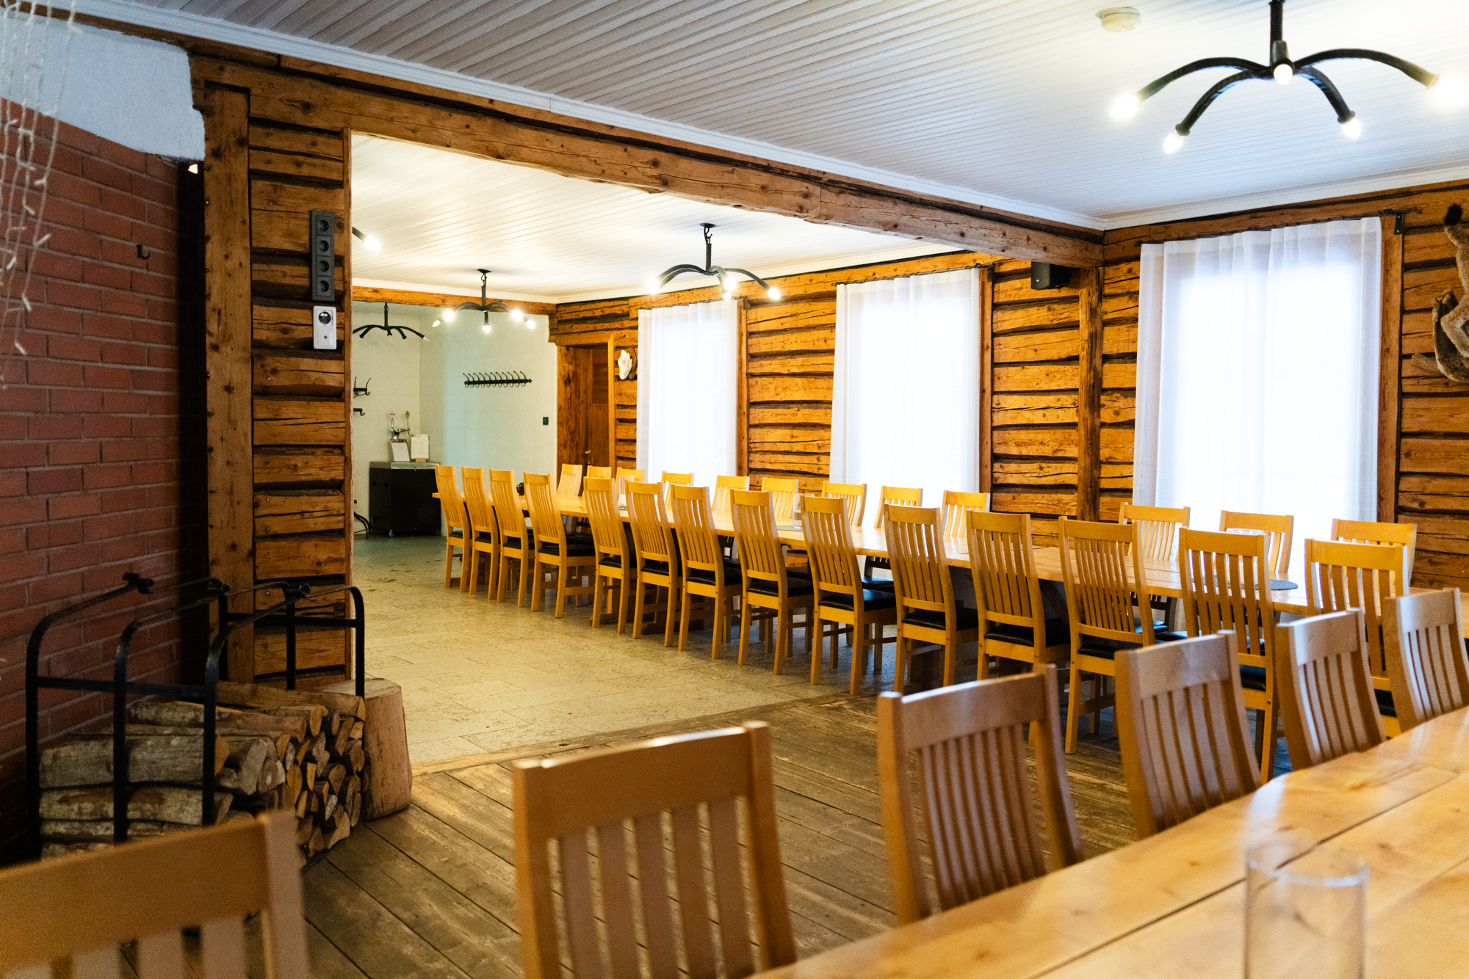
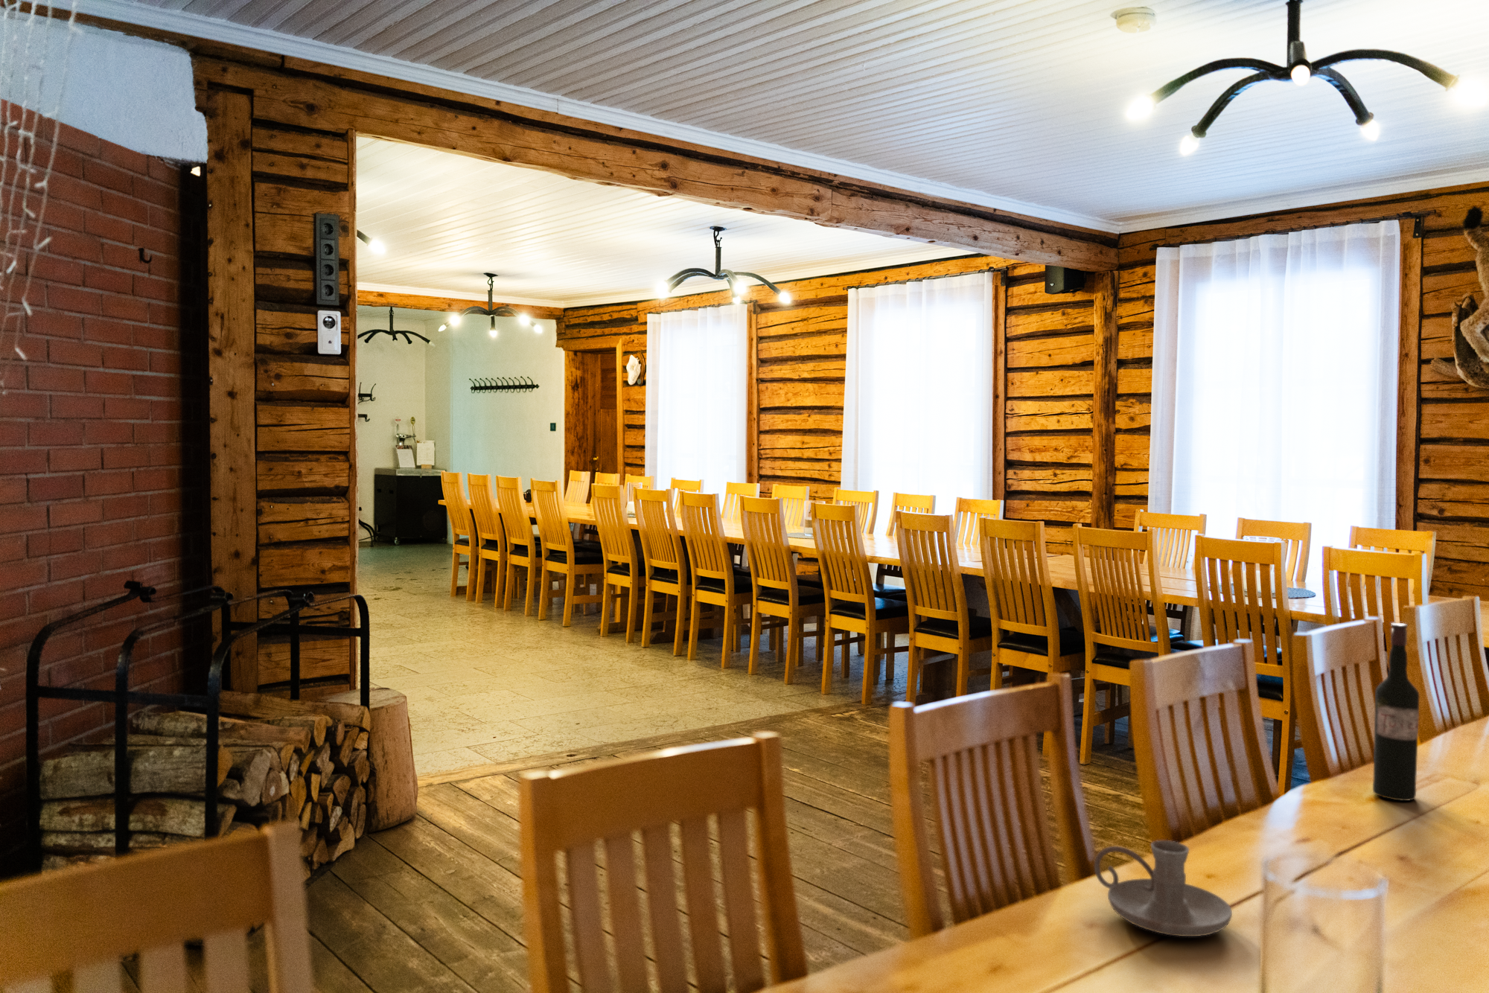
+ candle holder [1093,840,1233,938]
+ wine bottle [1372,623,1420,801]
